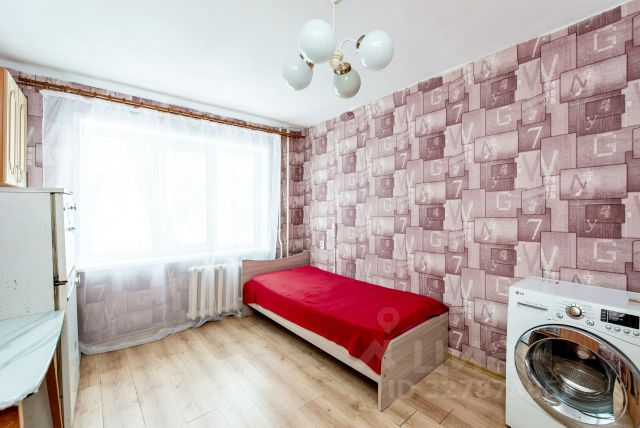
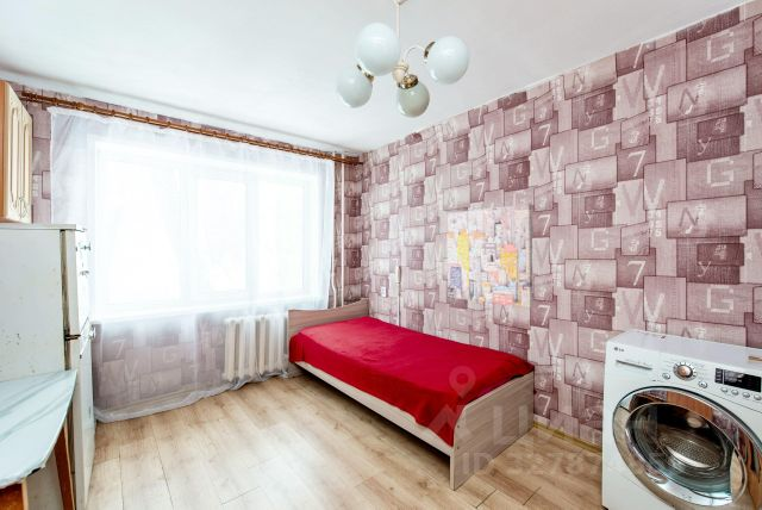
+ wall art [445,203,533,309]
